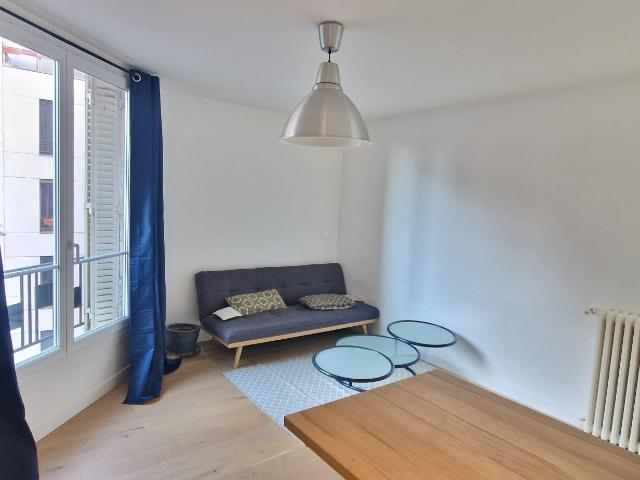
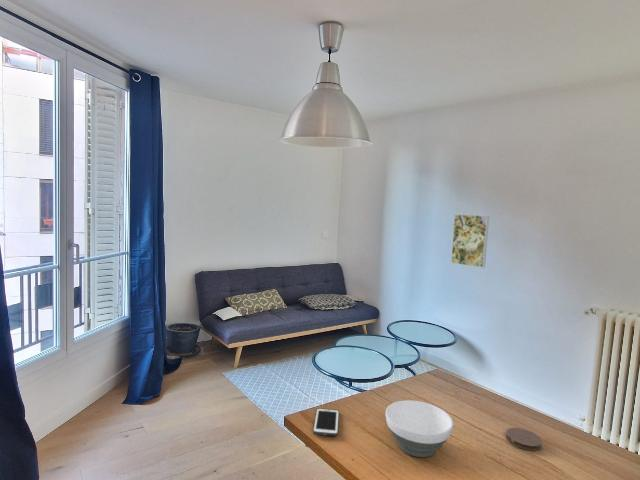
+ bowl [385,399,454,458]
+ coaster [505,427,543,452]
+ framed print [450,213,490,269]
+ cell phone [312,407,340,437]
